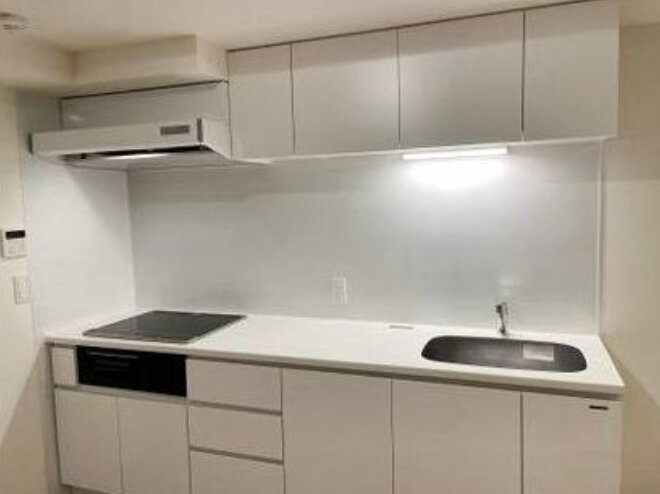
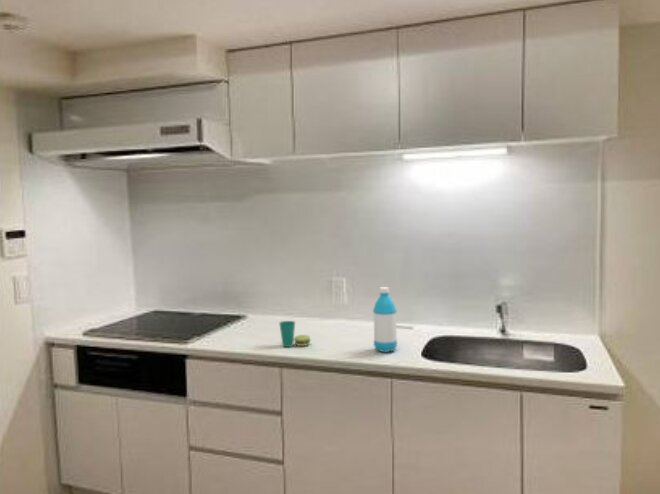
+ cup [278,320,312,348]
+ water bottle [372,286,398,353]
